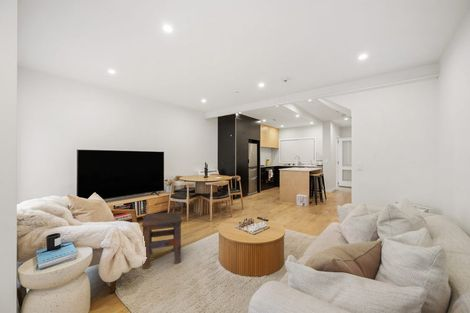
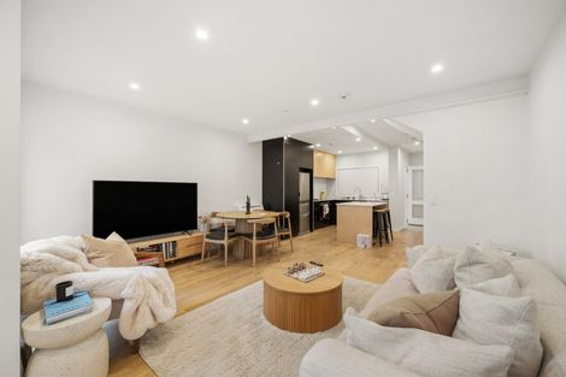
- side table [141,210,183,270]
